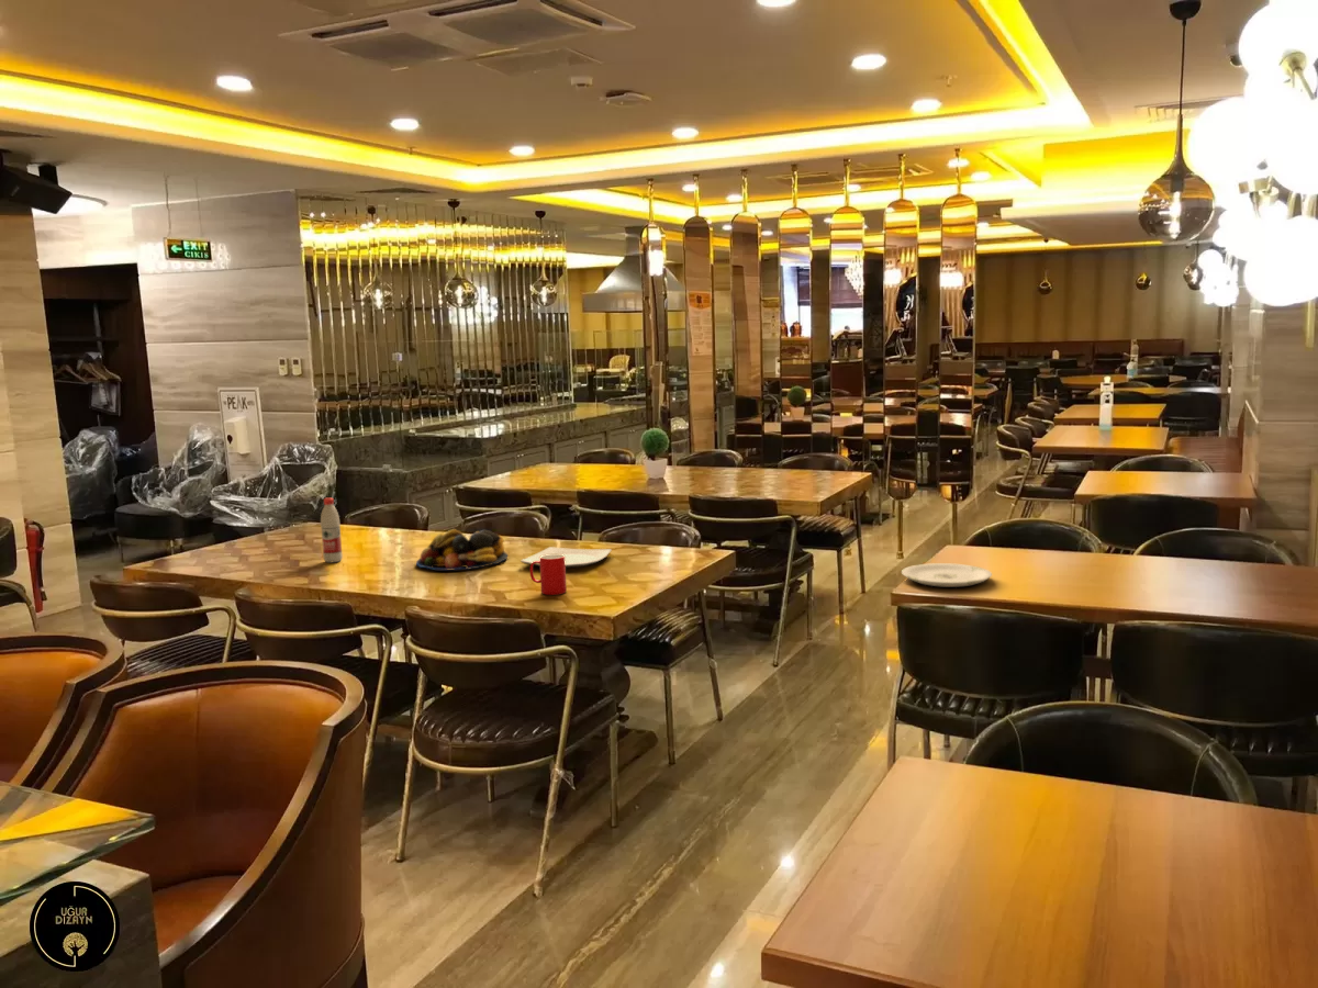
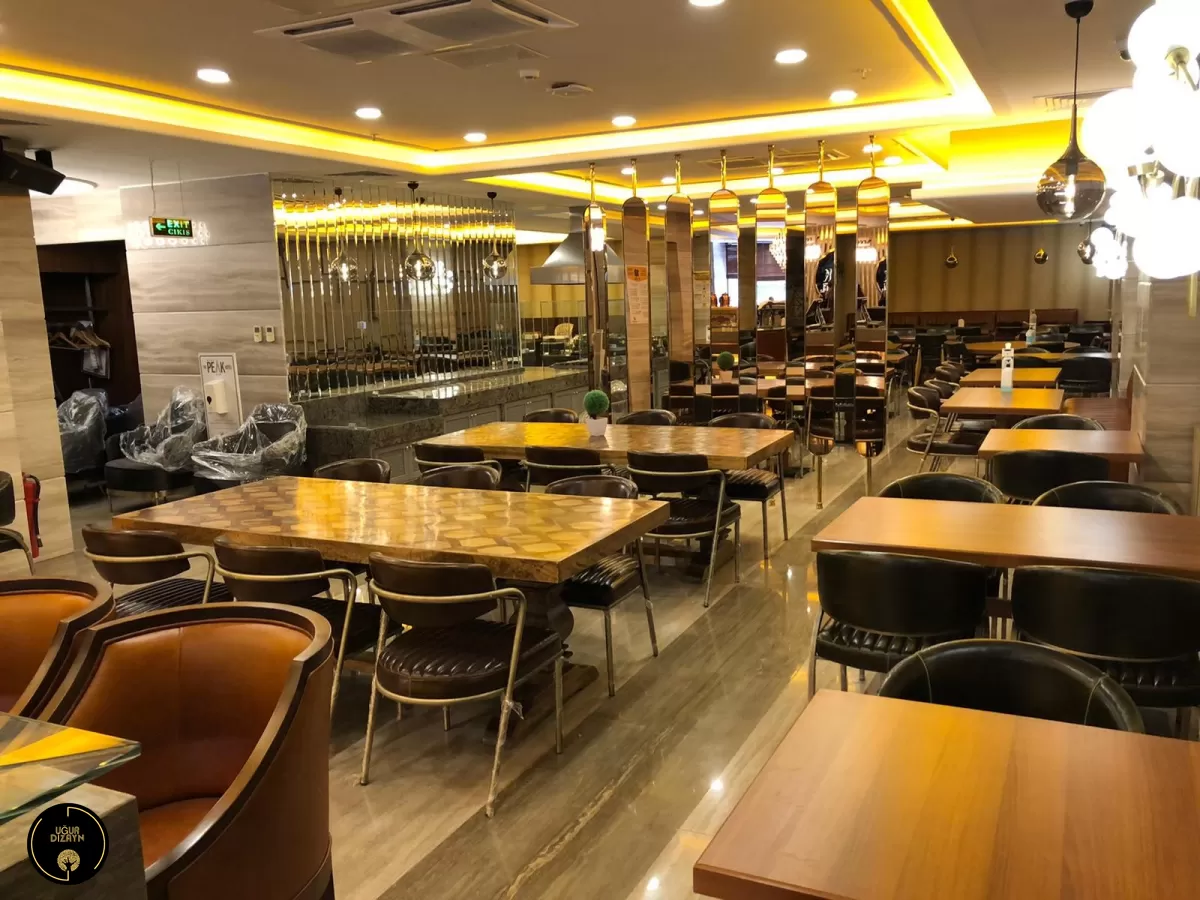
- water bottle [320,497,344,563]
- plate [520,546,613,569]
- cup [529,554,568,596]
- plate [901,562,993,588]
- fruit bowl [415,528,509,572]
